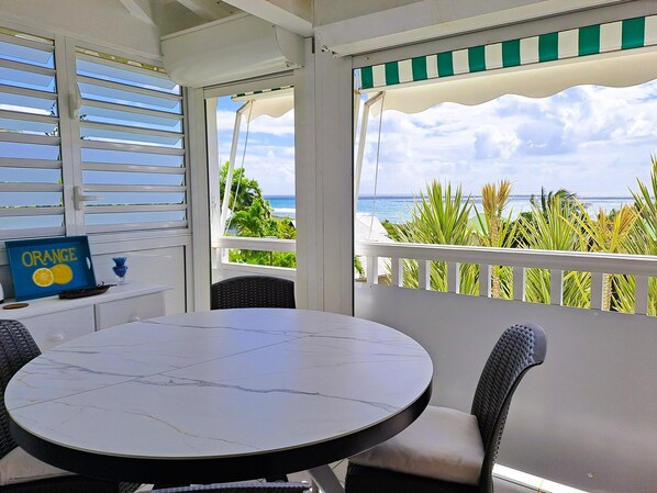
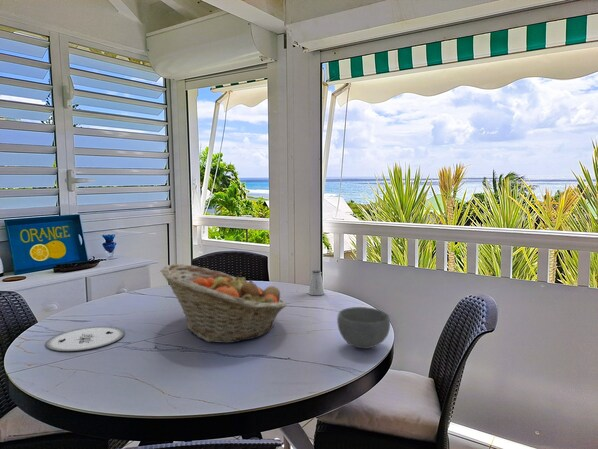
+ fruit basket [160,263,288,344]
+ saltshaker [307,269,326,296]
+ bowl [336,306,391,349]
+ plate [45,326,126,352]
